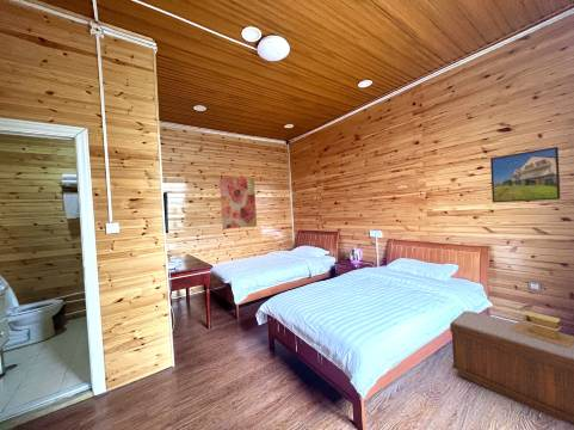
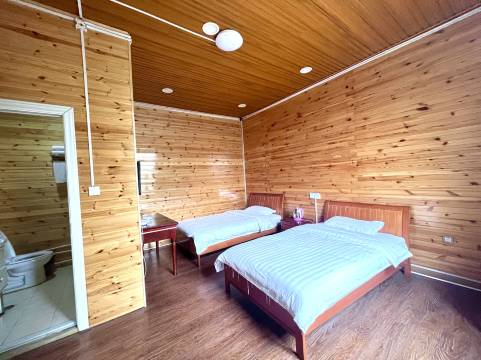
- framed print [489,146,561,204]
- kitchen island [510,309,574,348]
- bench [449,309,574,426]
- wall art [218,177,258,231]
